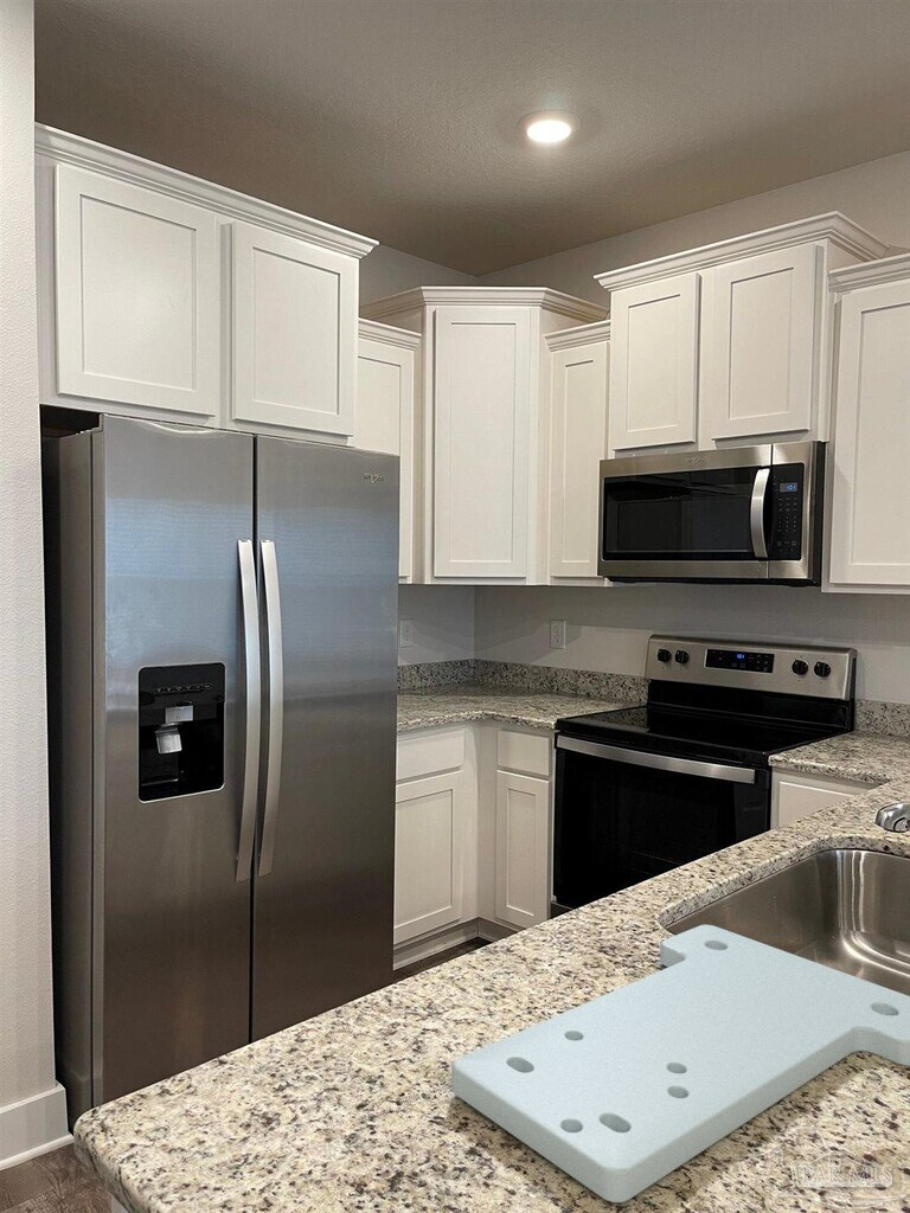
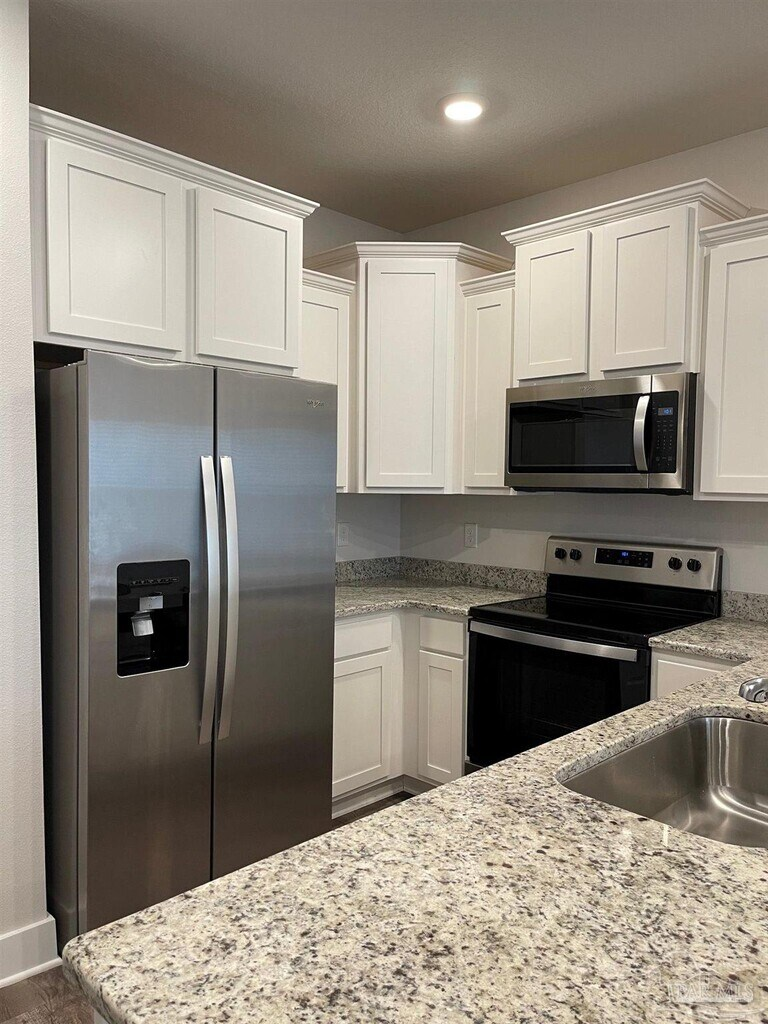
- cutting board [450,924,910,1204]
